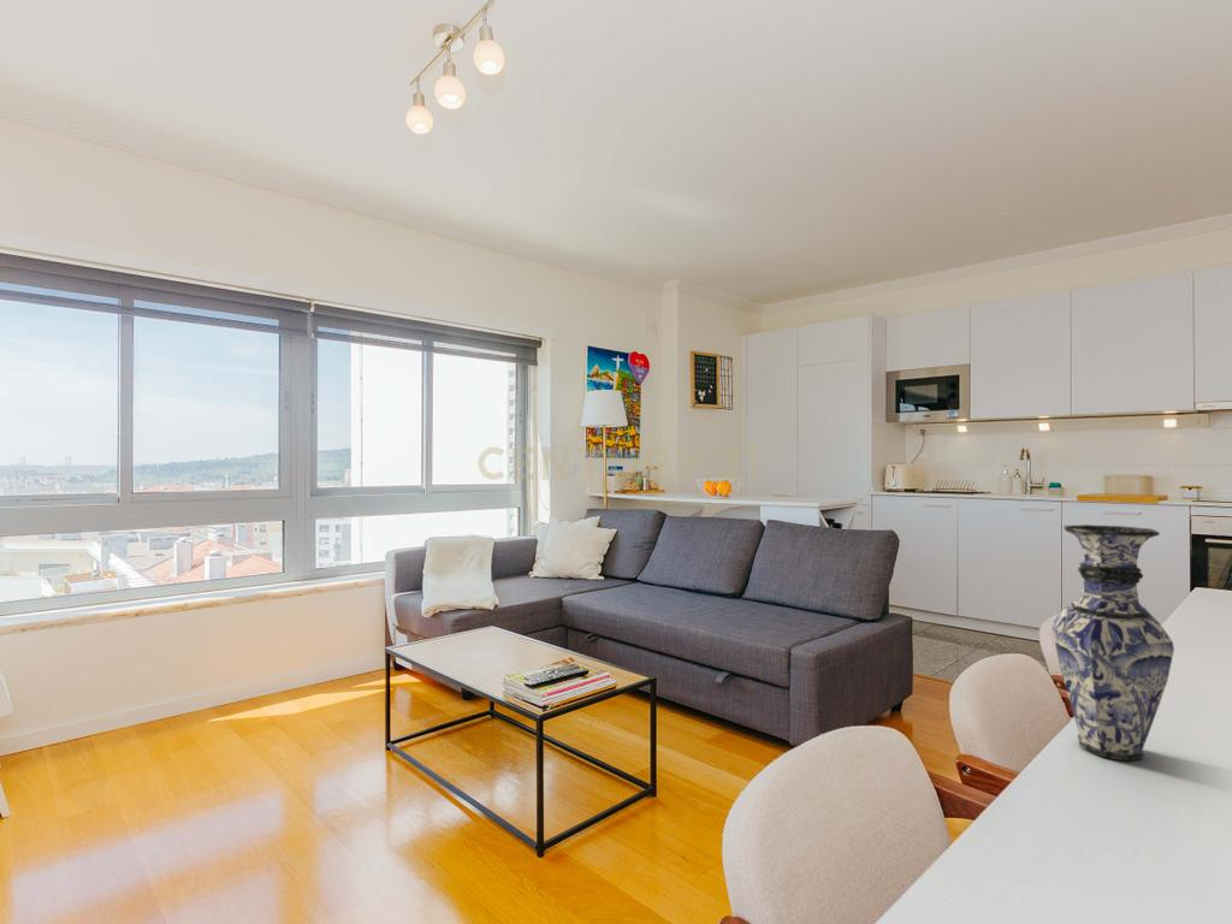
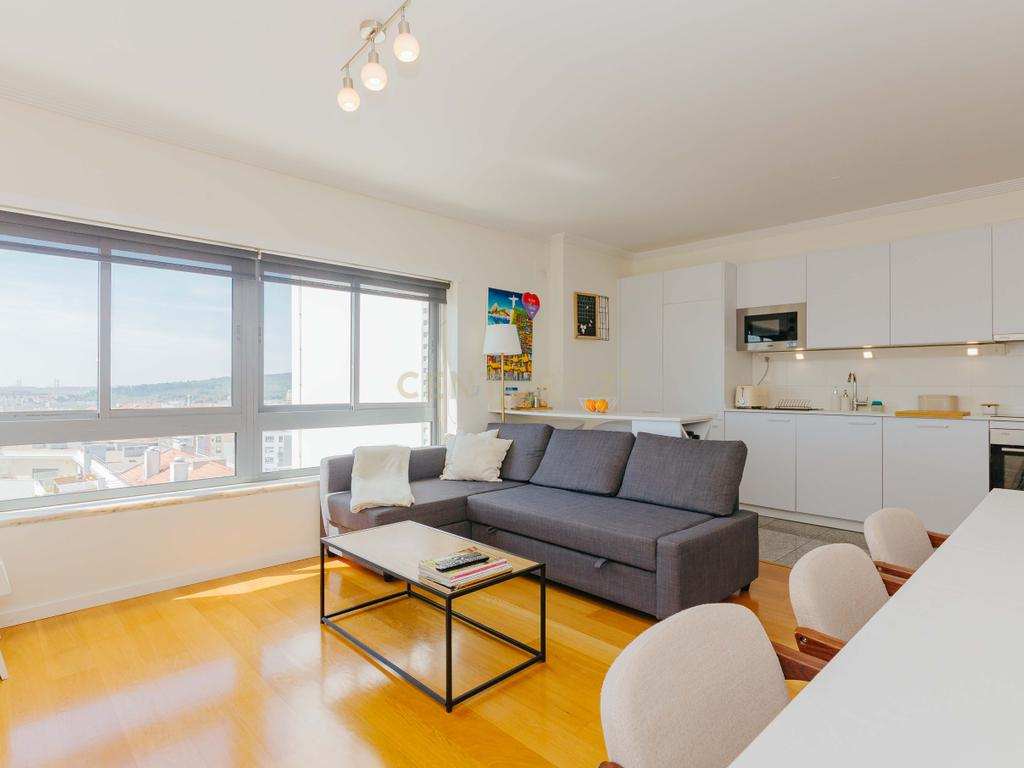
- vase [1052,523,1175,763]
